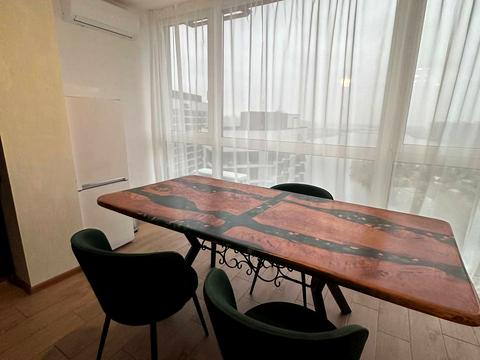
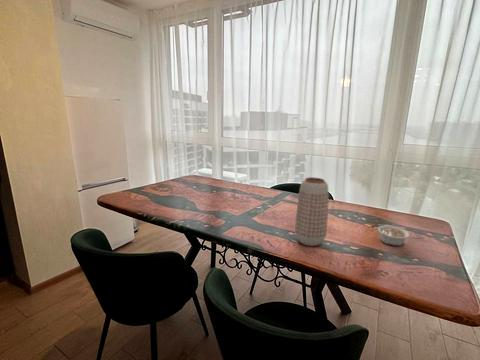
+ legume [377,224,410,247]
+ planter [294,176,329,247]
